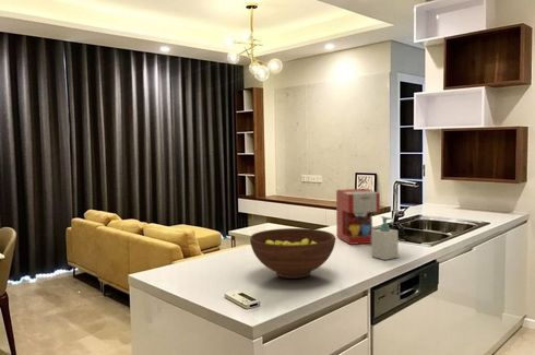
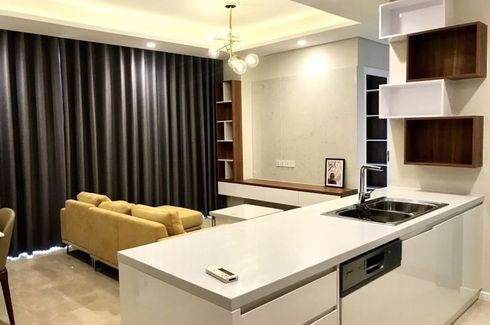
- soap bottle [370,215,399,261]
- fruit bowl [249,227,336,280]
- coffee maker [335,188,381,246]
